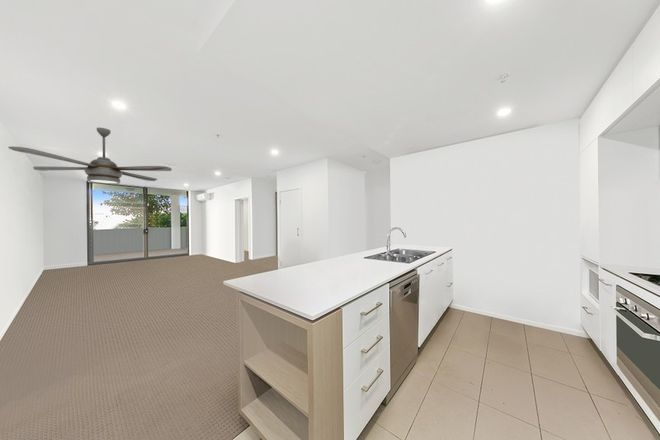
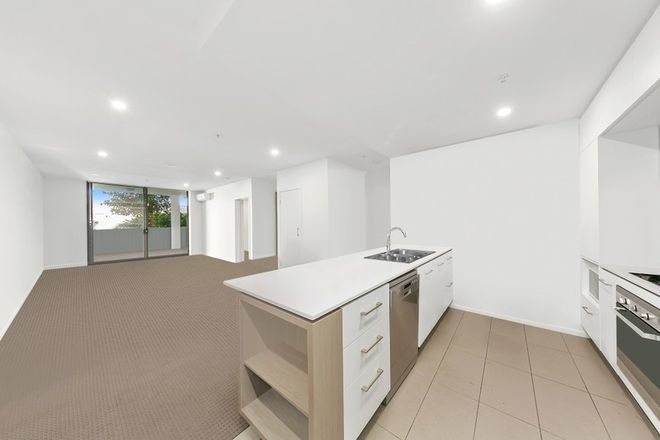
- ceiling fan [7,126,172,185]
